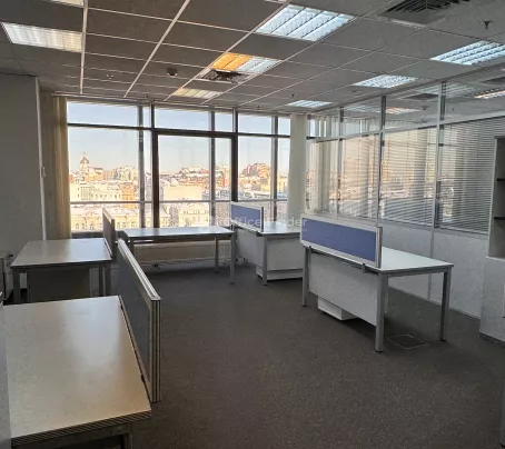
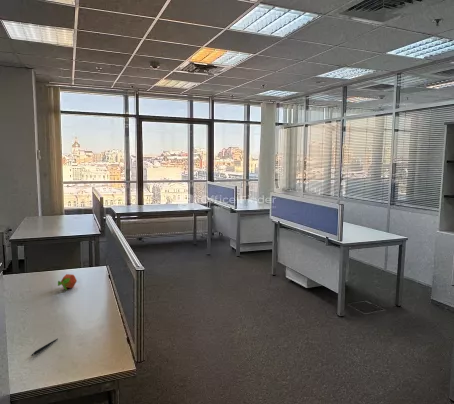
+ fruit [57,273,78,291]
+ pen [30,337,59,357]
